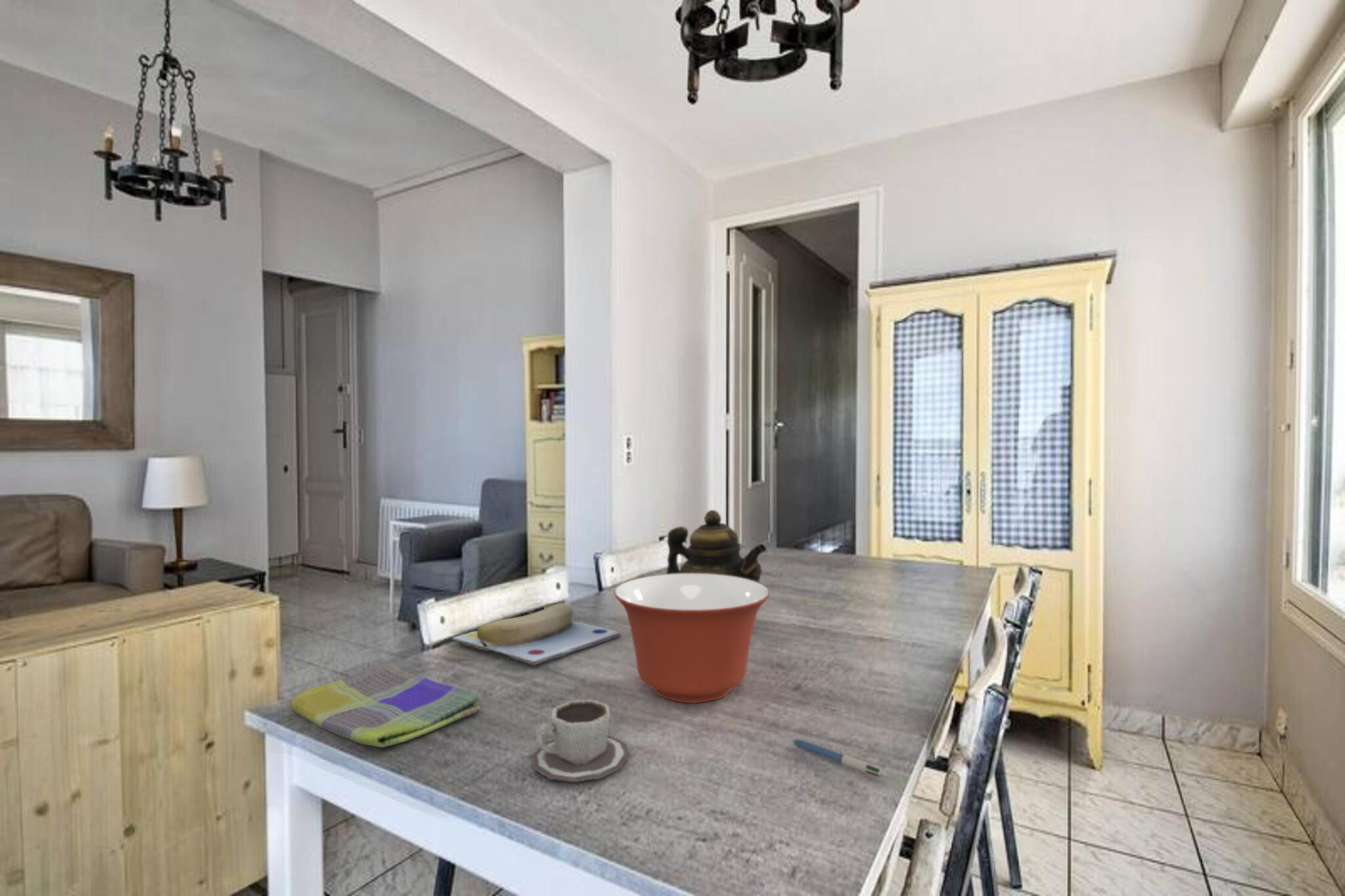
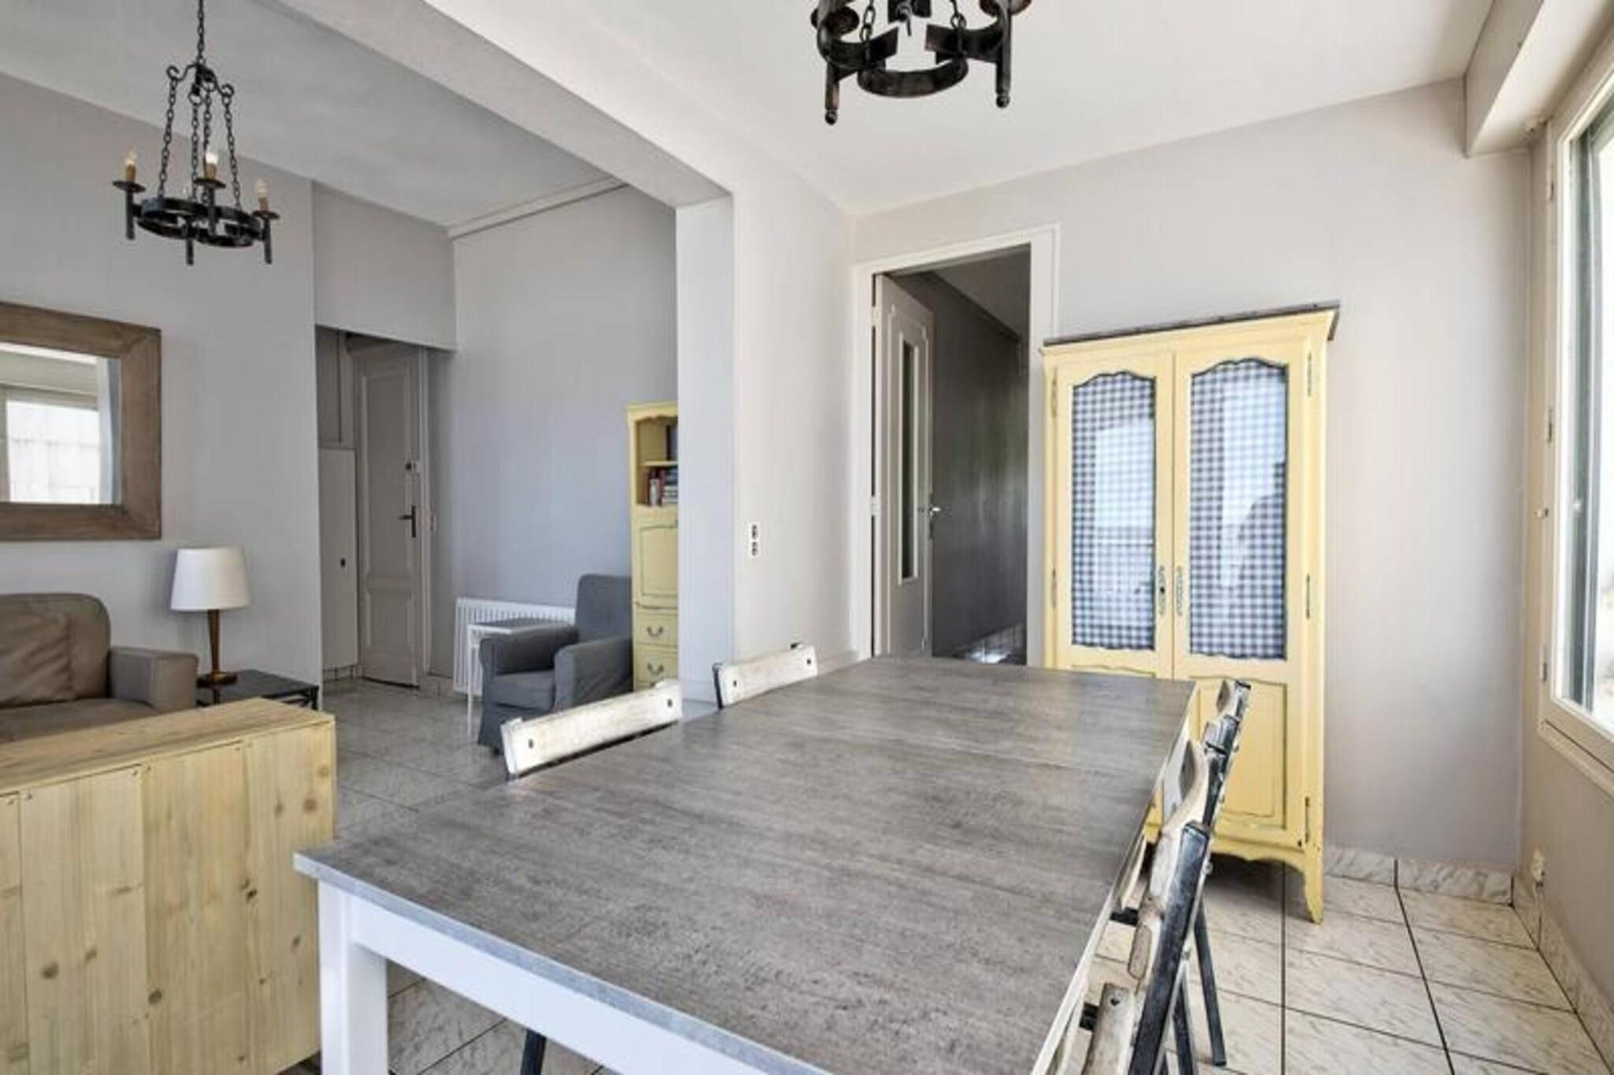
- teapot [666,509,768,583]
- banana [451,603,622,666]
- cup [531,699,631,783]
- pen [791,738,887,779]
- mixing bowl [613,574,770,704]
- dish towel [290,663,482,748]
